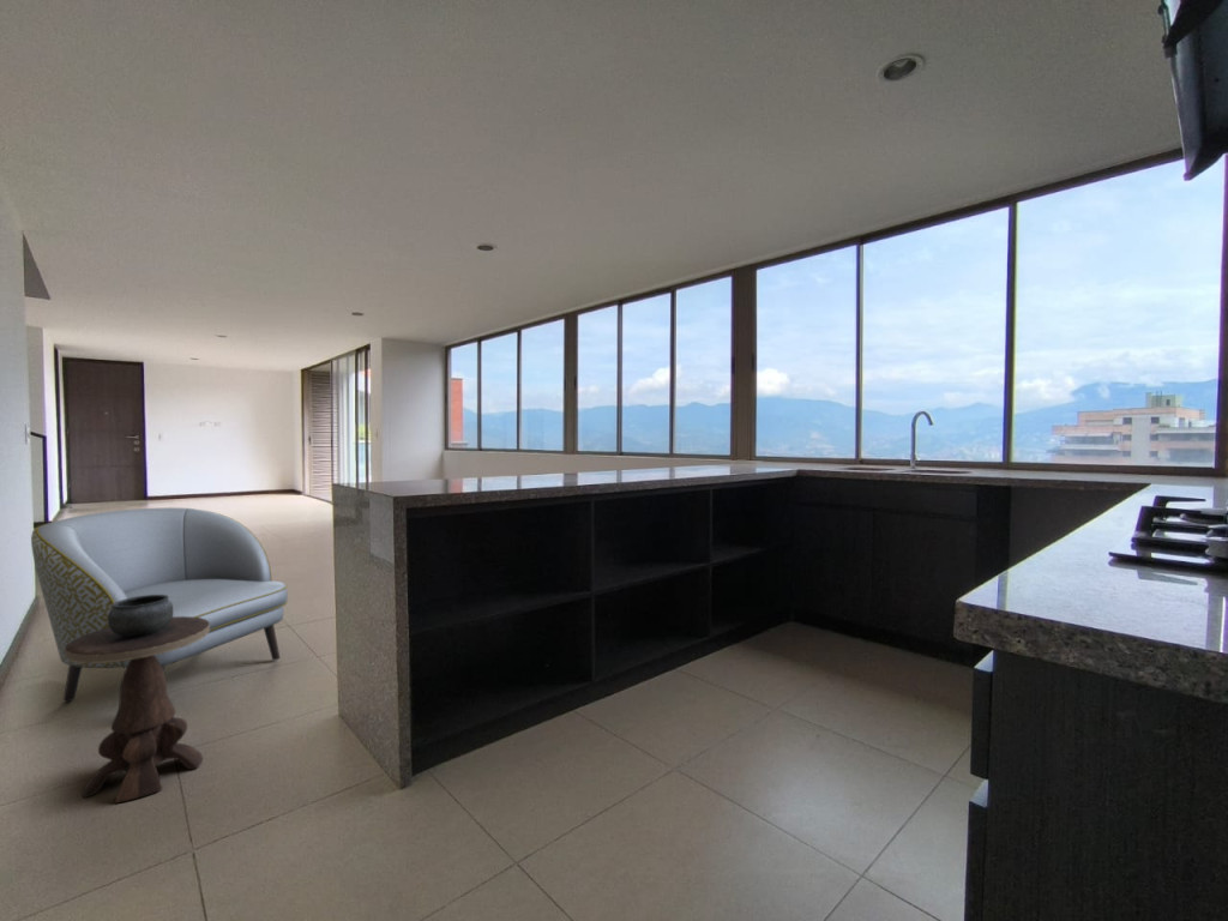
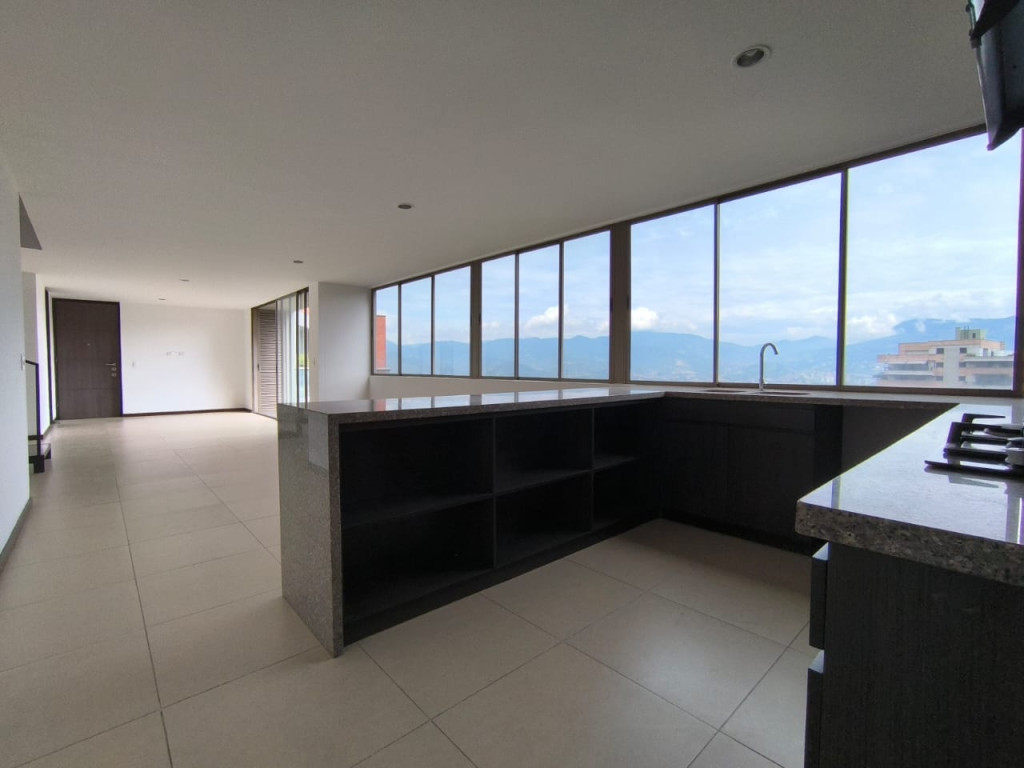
- side table [65,595,210,803]
- armchair [30,506,289,703]
